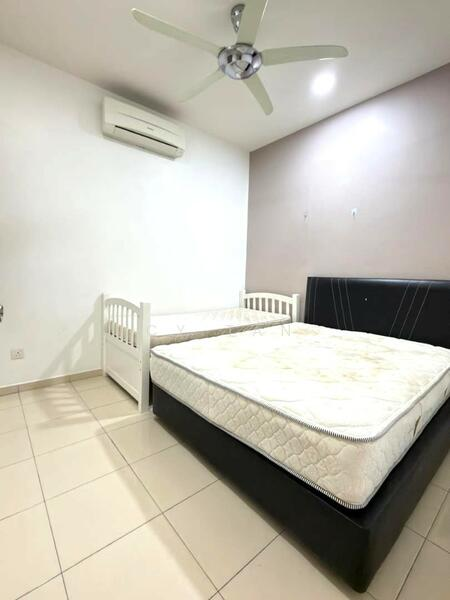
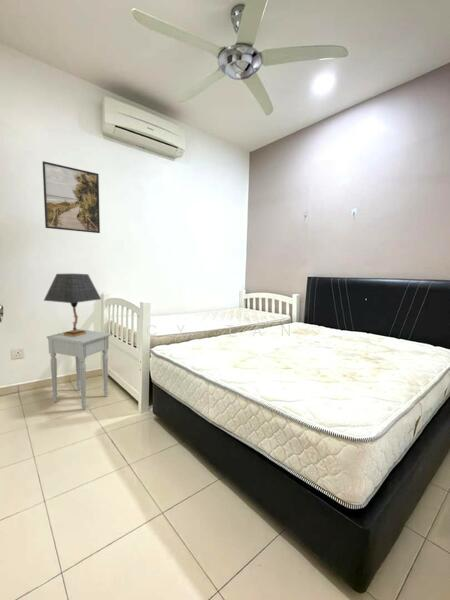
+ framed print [41,160,101,234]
+ table lamp [43,273,102,337]
+ nightstand [46,328,113,411]
